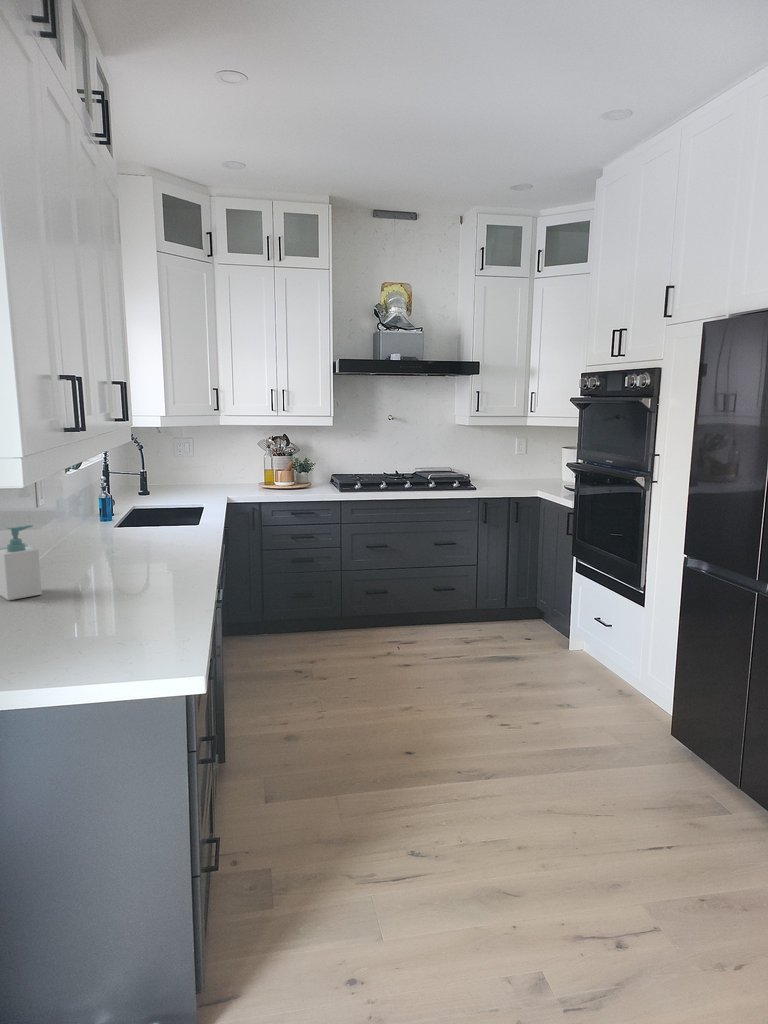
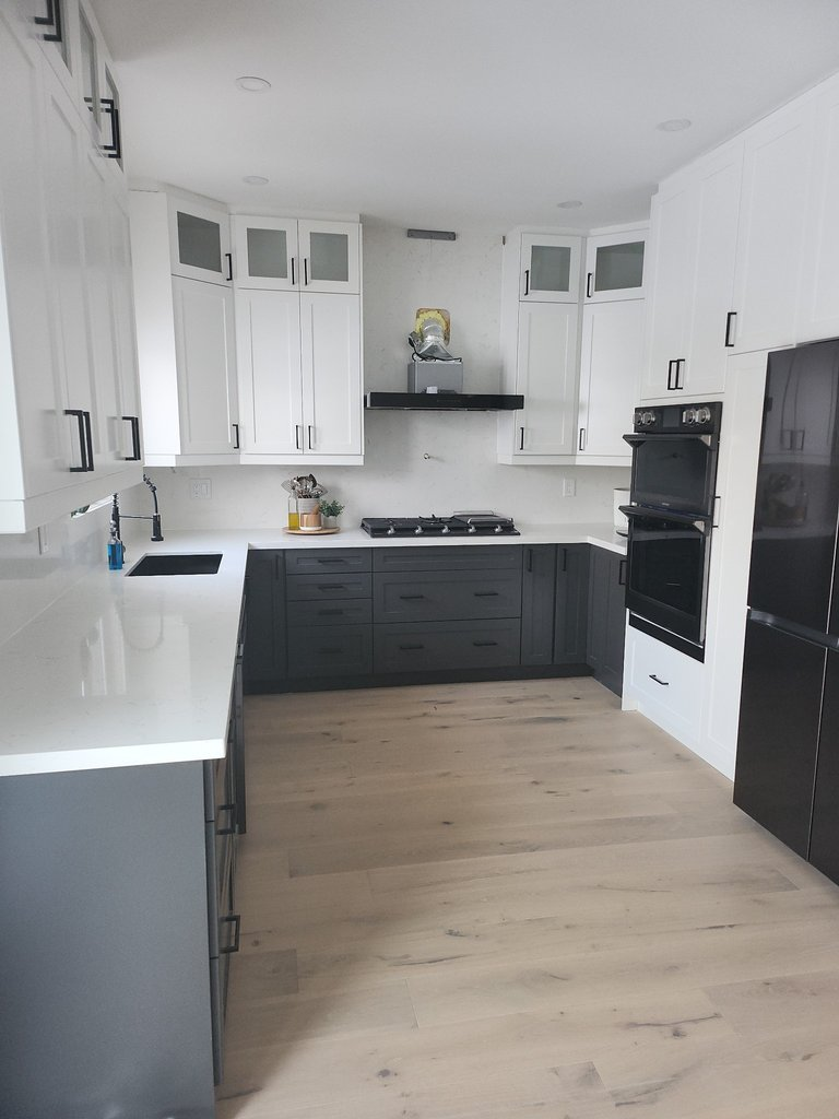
- soap bottle [0,524,43,601]
